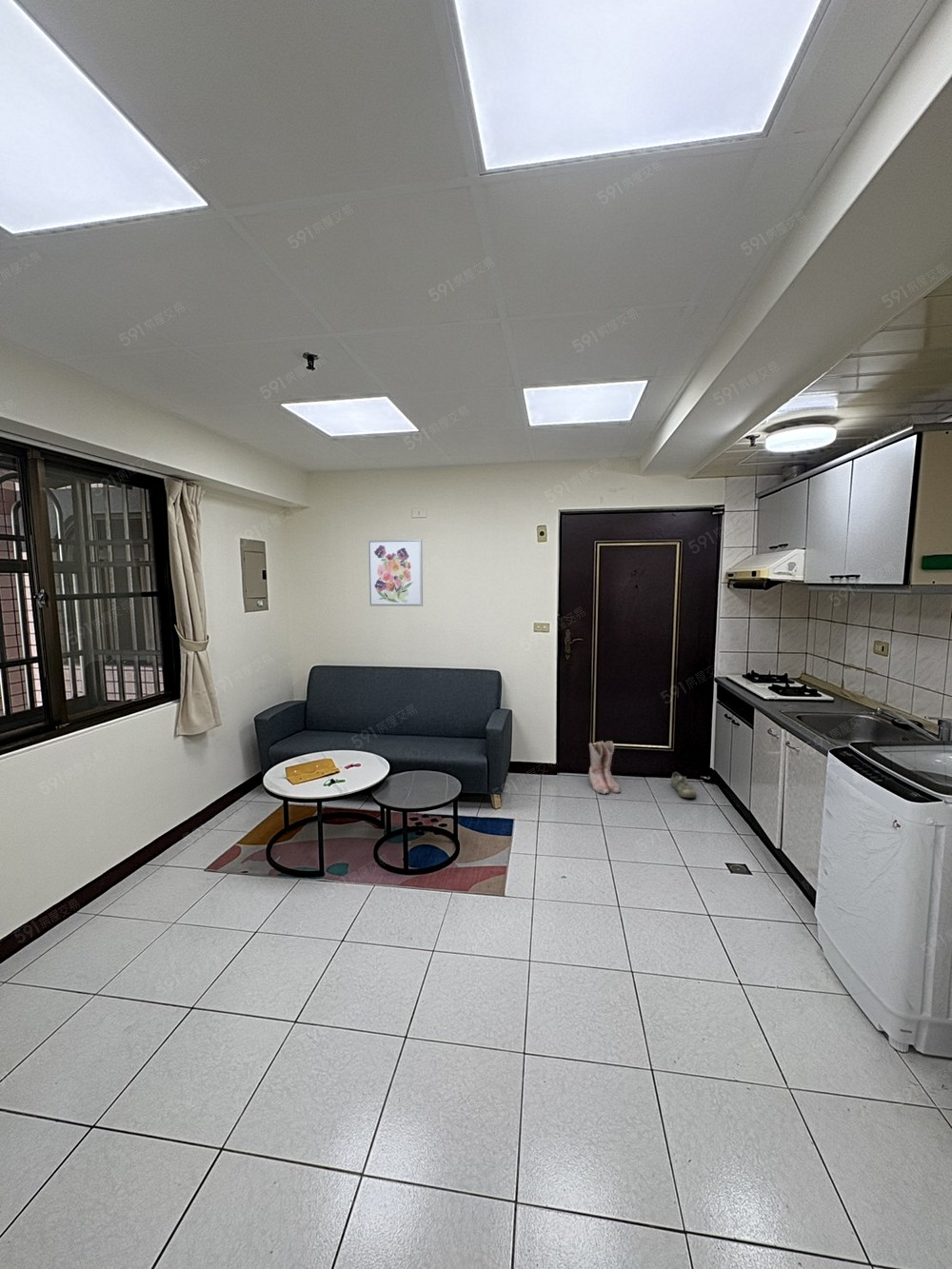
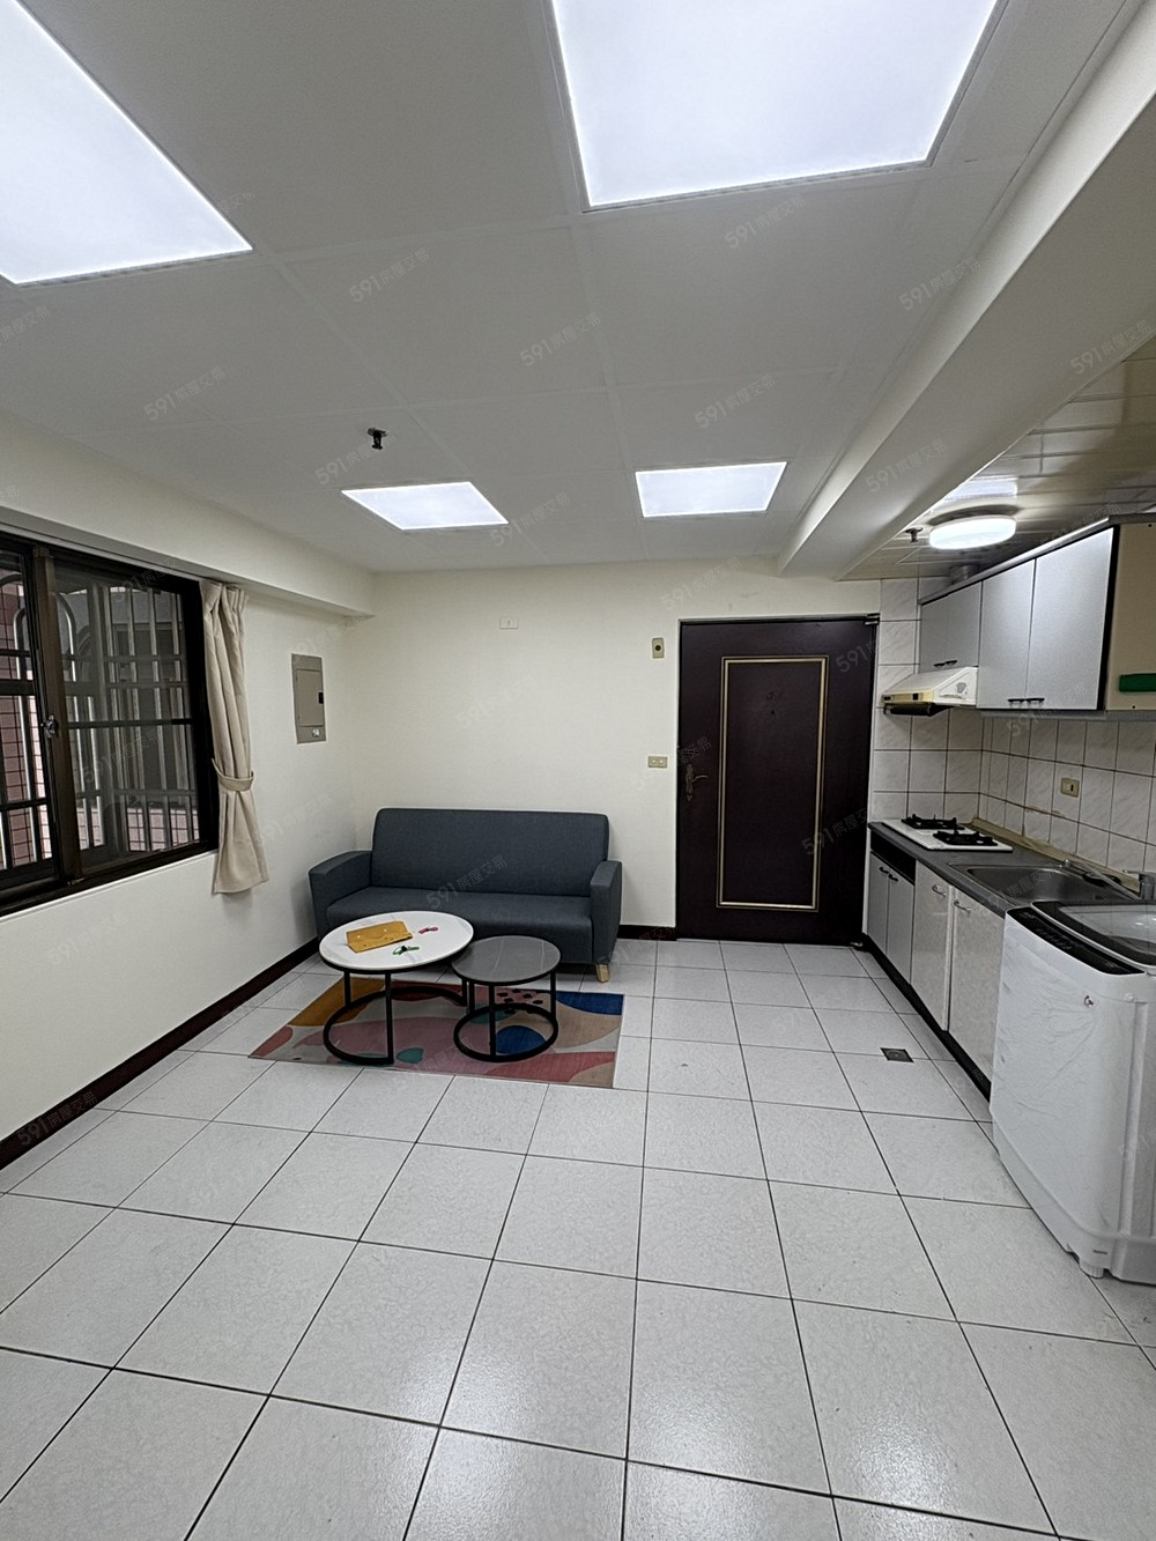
- boots [587,740,622,795]
- shoe [670,771,697,799]
- wall art [367,538,424,607]
